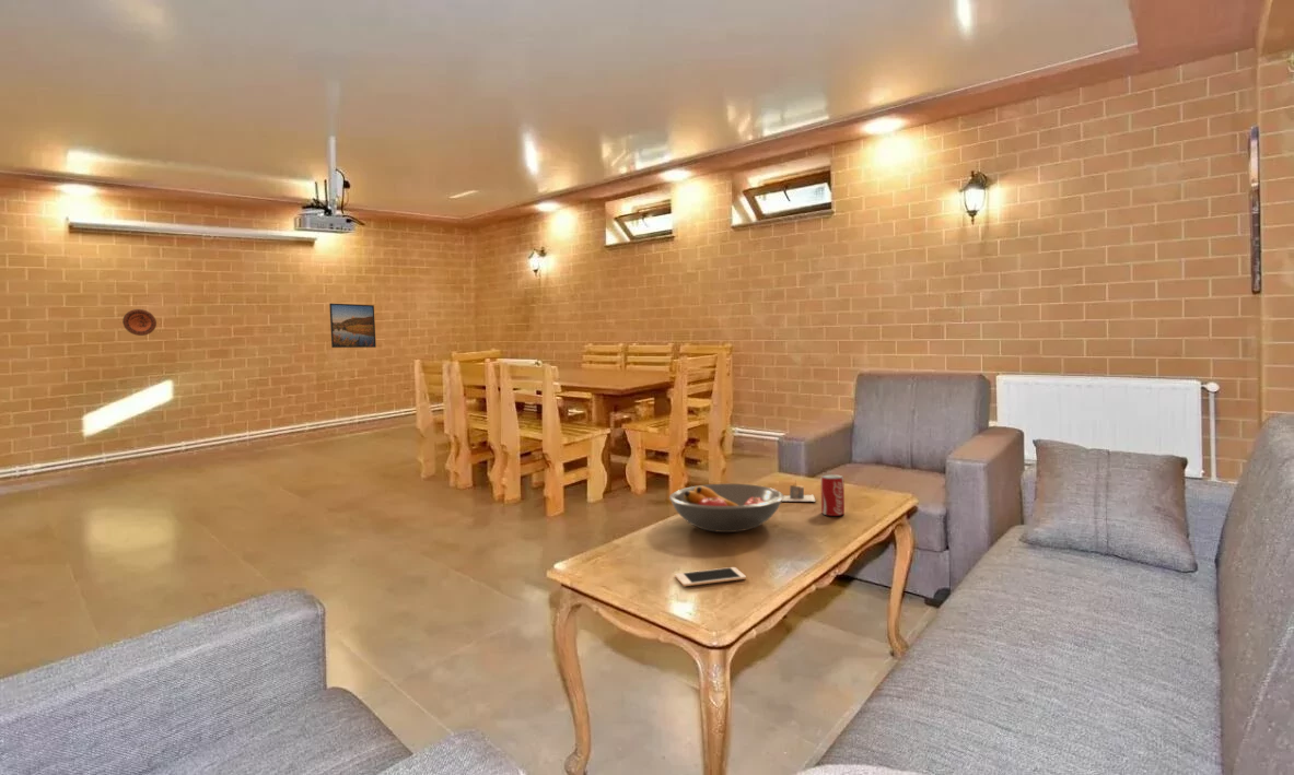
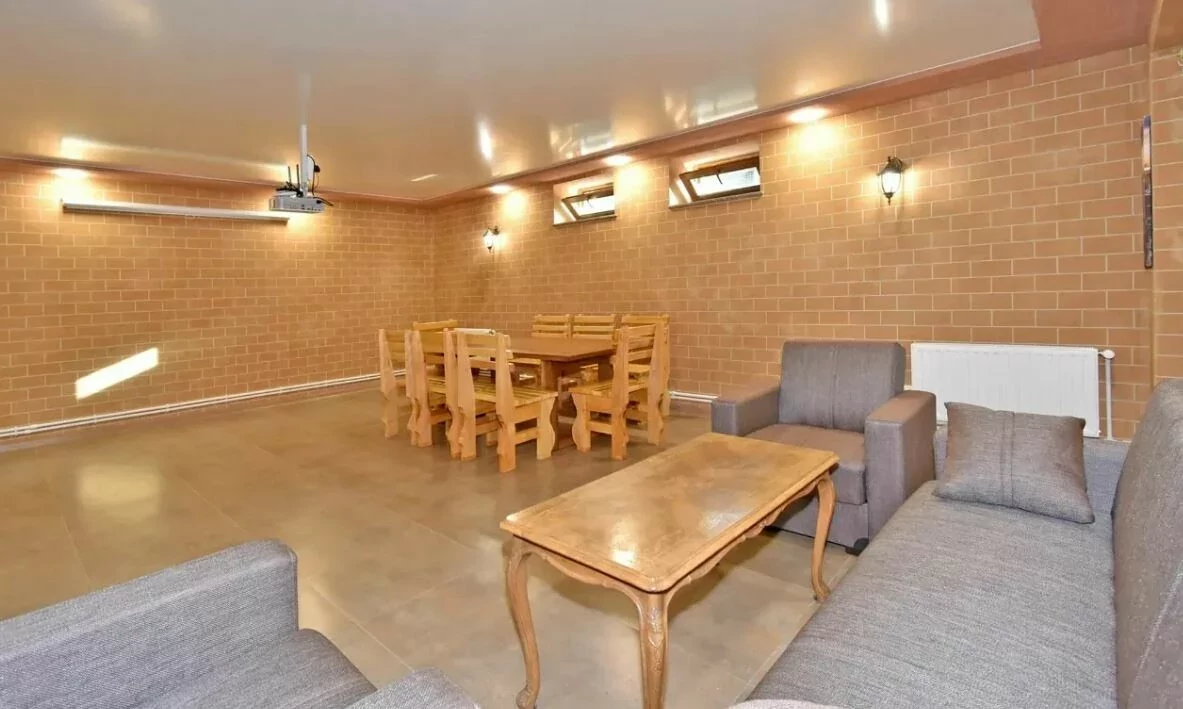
- beverage can [820,473,846,517]
- fruit bowl [668,483,785,533]
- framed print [328,303,377,349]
- architectural model [782,481,816,502]
- decorative plate [121,308,158,337]
- cell phone [674,566,747,587]
